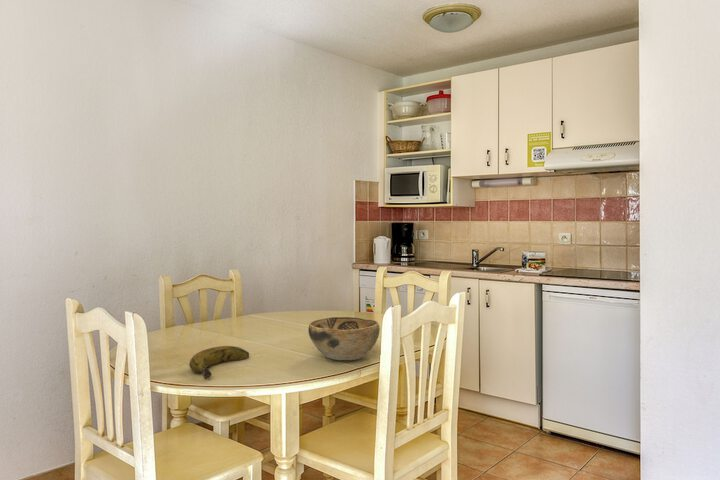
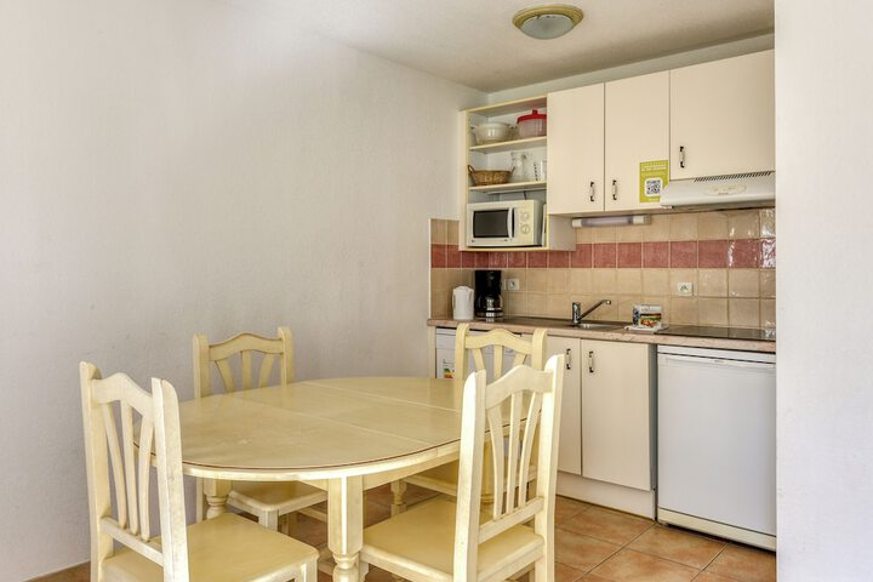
- banana [188,345,250,380]
- decorative bowl [307,316,381,361]
